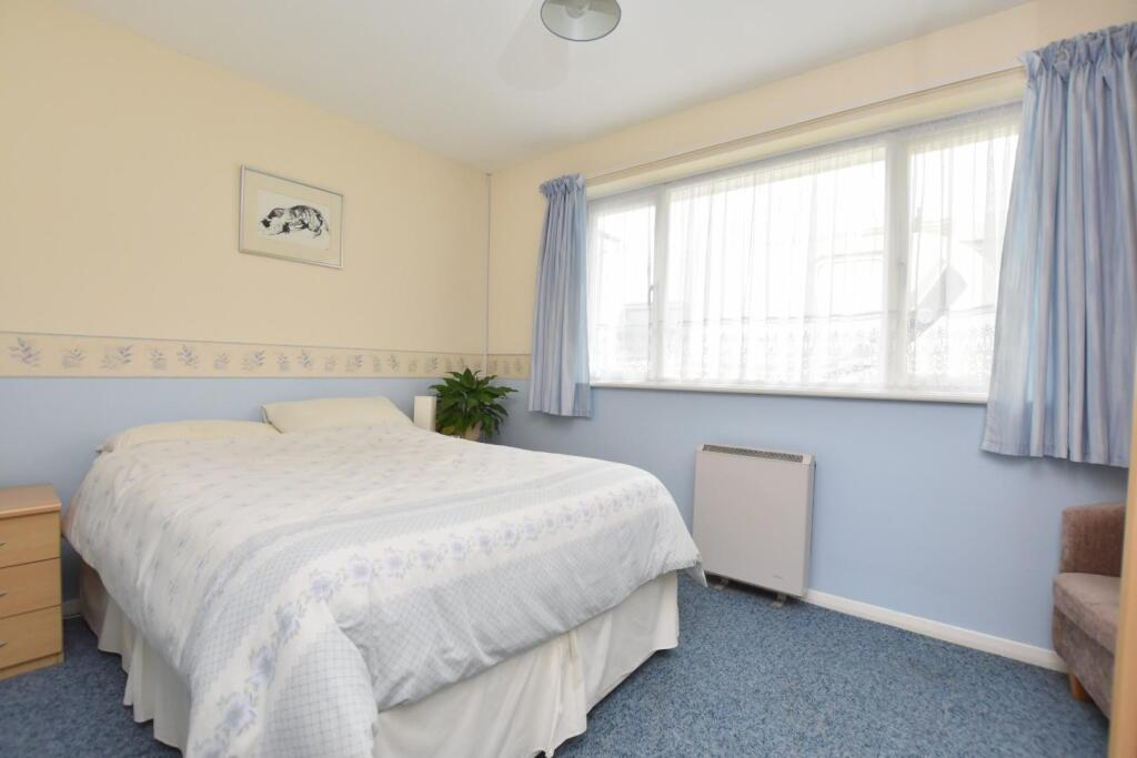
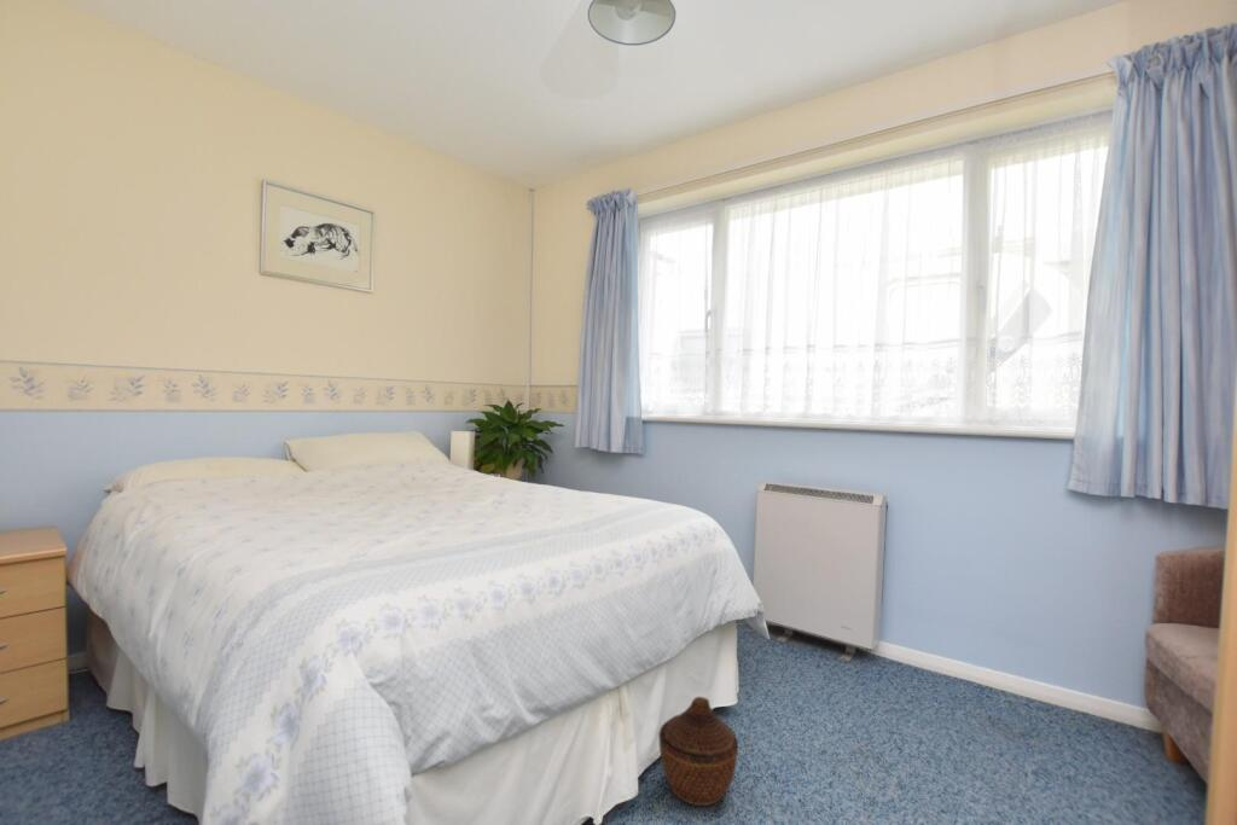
+ woven basket [657,696,739,807]
